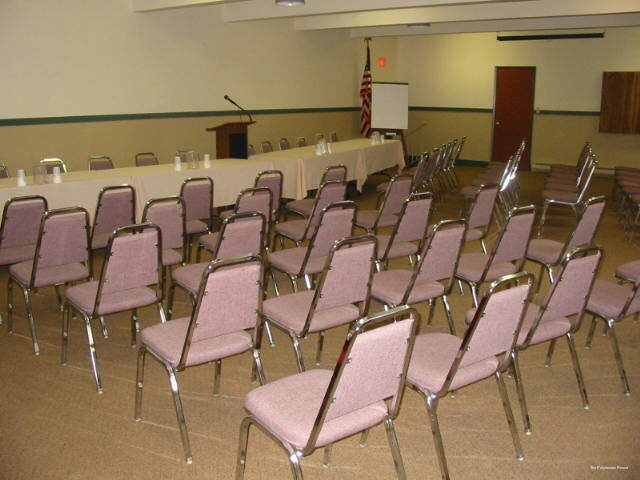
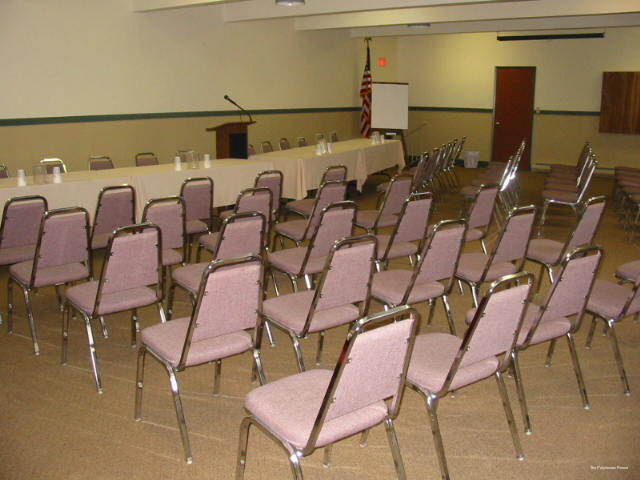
+ waste bin [462,150,480,169]
